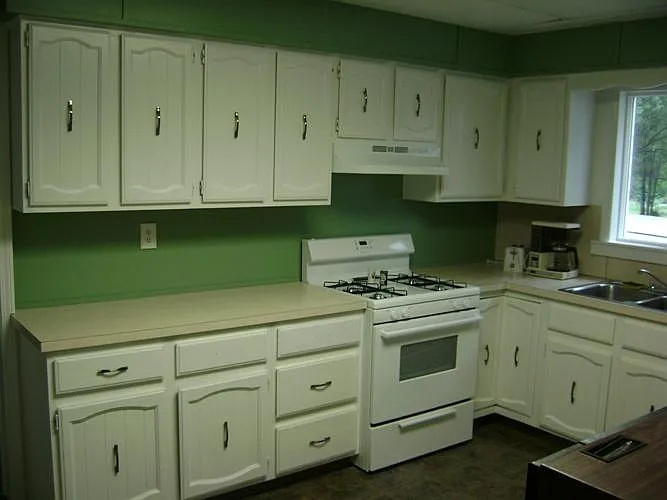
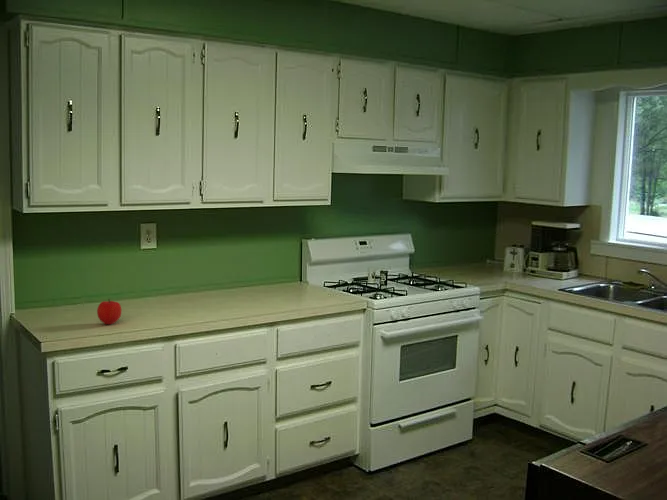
+ fruit [96,298,122,325]
